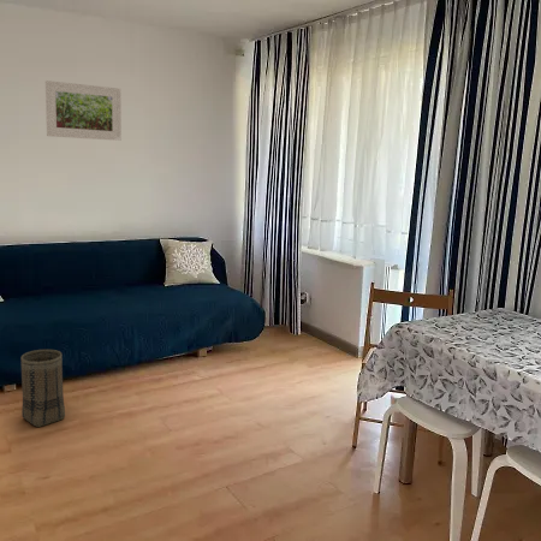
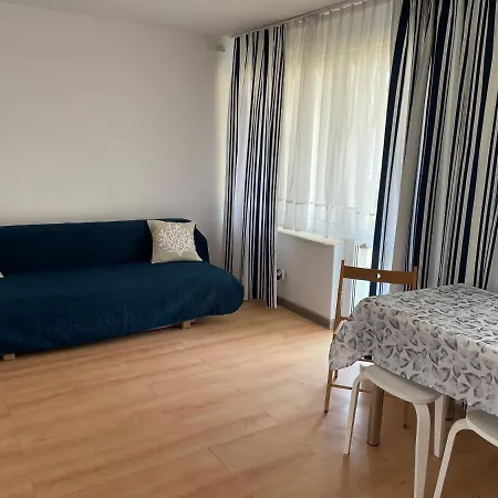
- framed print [44,79,123,142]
- basket [20,349,66,428]
